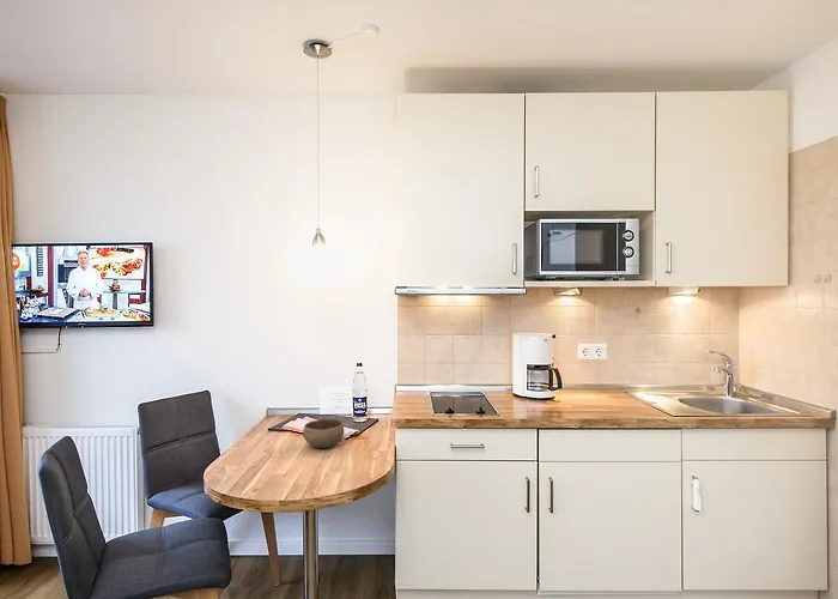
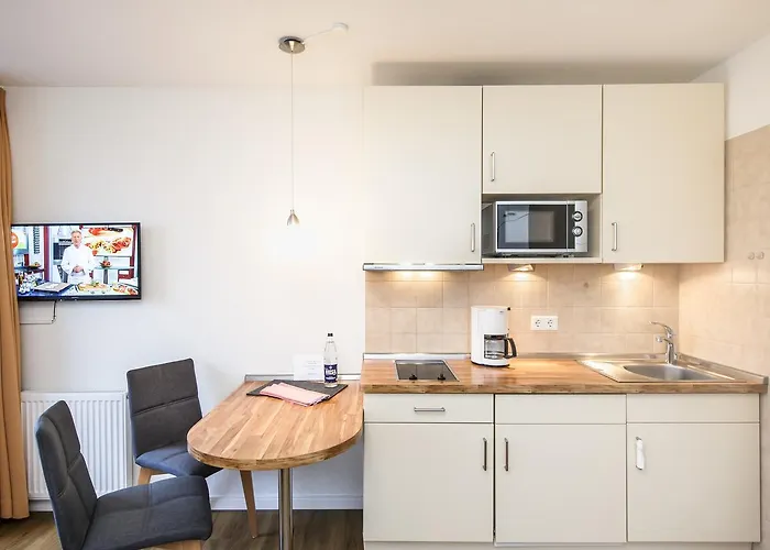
- bowl [302,418,345,449]
